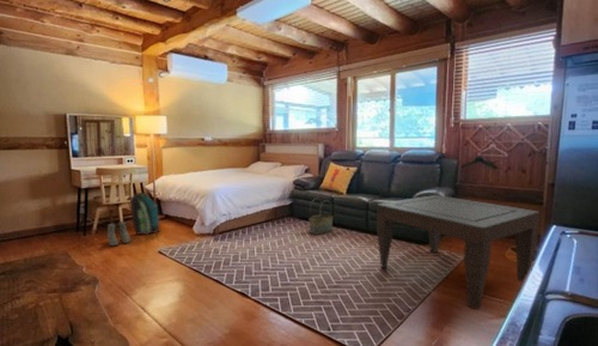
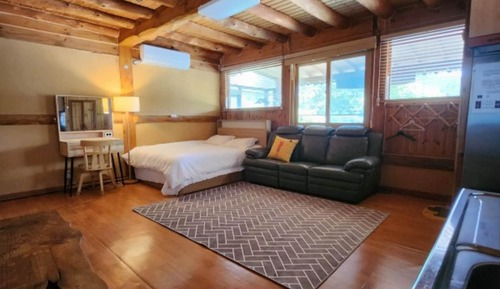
- coffee table [376,194,541,310]
- backpack [129,192,160,236]
- boots [106,220,132,247]
- basket [307,198,335,236]
